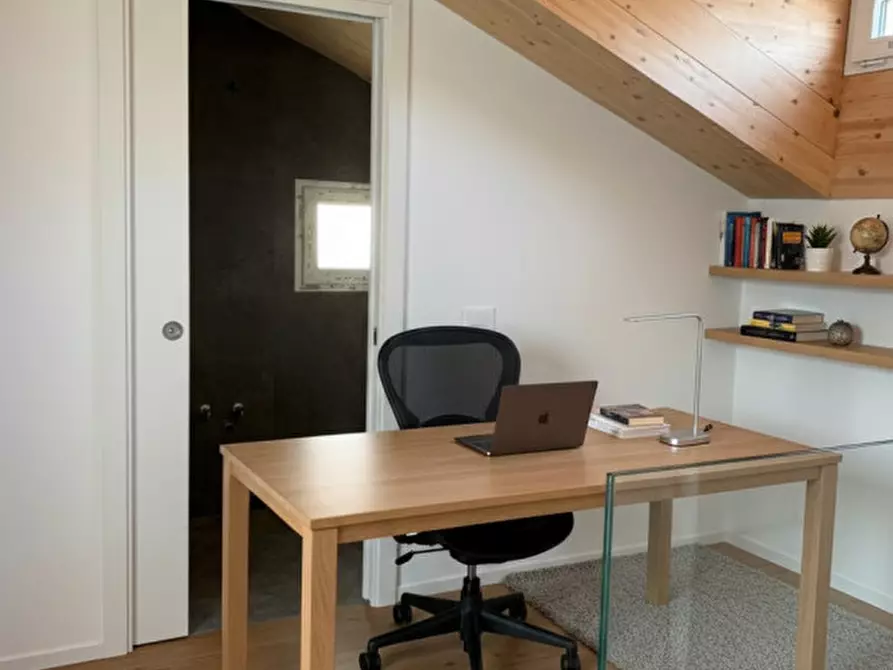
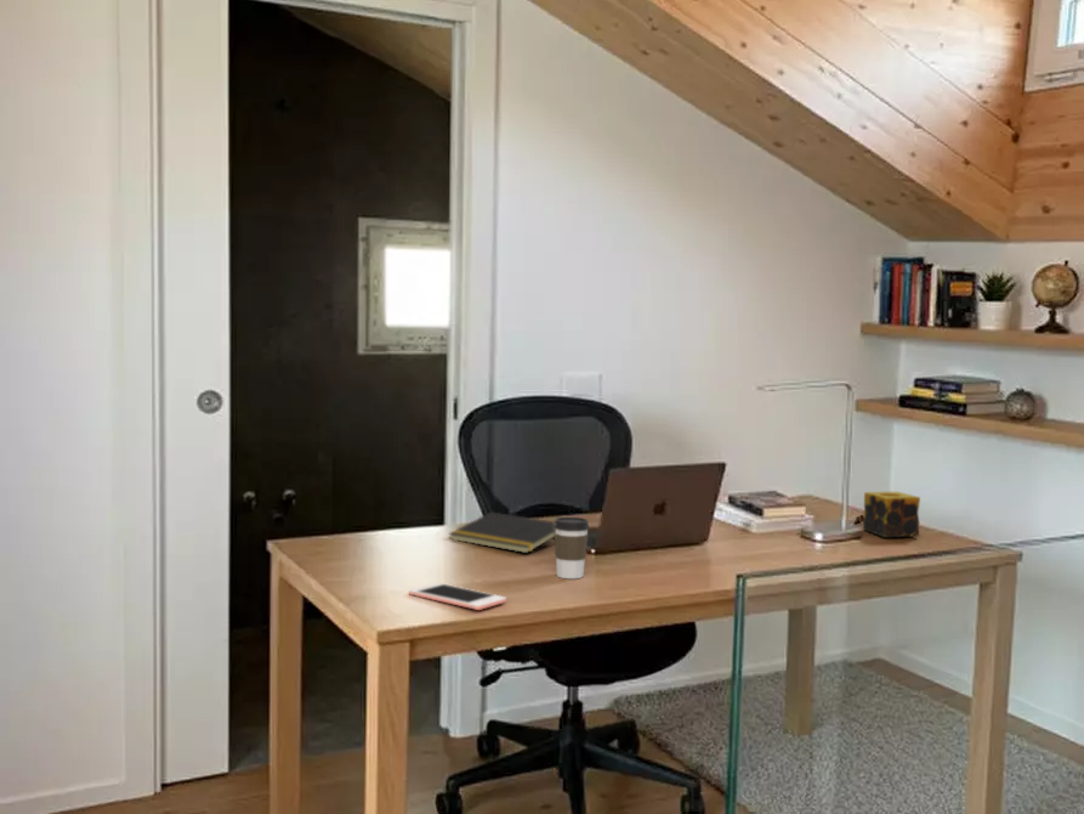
+ cell phone [408,582,507,611]
+ notepad [448,510,556,554]
+ coffee cup [554,516,590,580]
+ candle [862,491,921,538]
